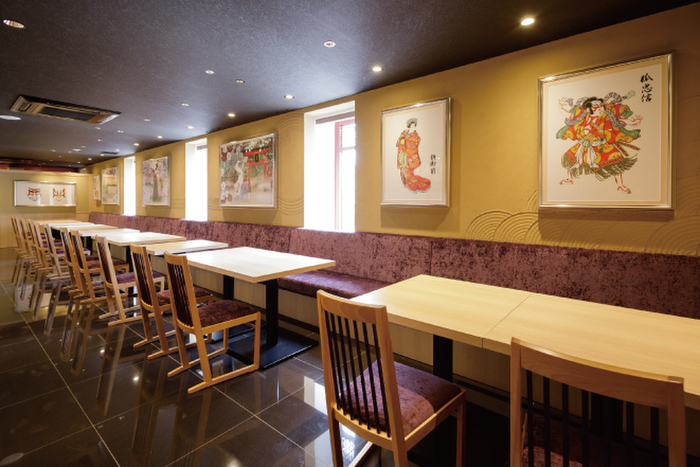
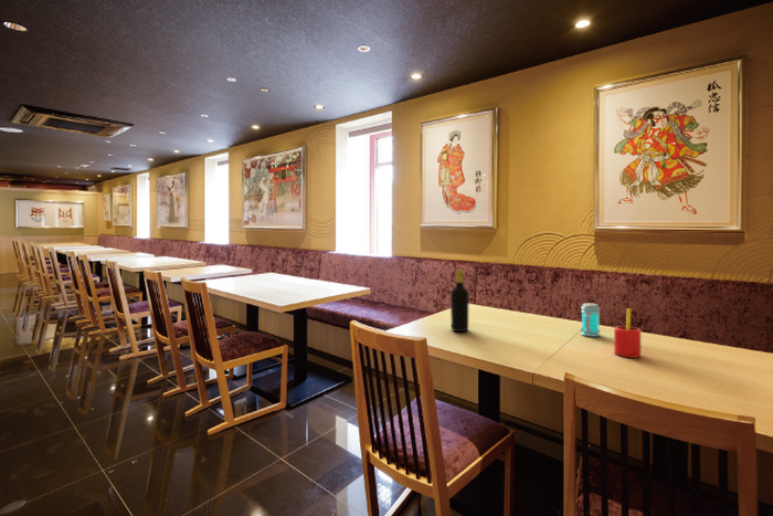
+ bottle [449,268,470,333]
+ jar [580,302,601,337]
+ straw [613,307,642,359]
